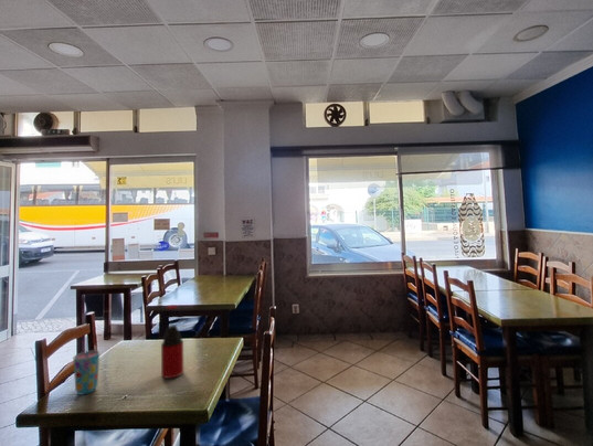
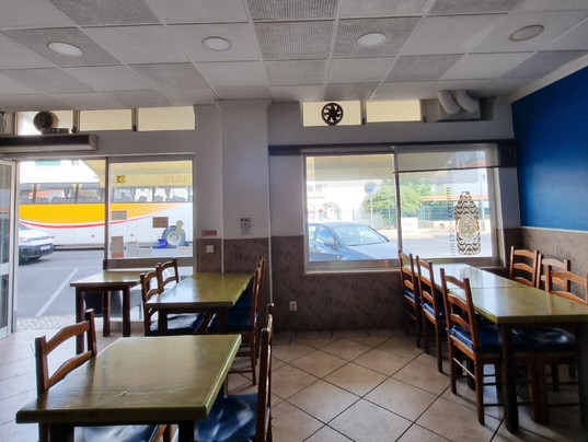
- bottle [160,304,184,380]
- cup [72,336,100,395]
